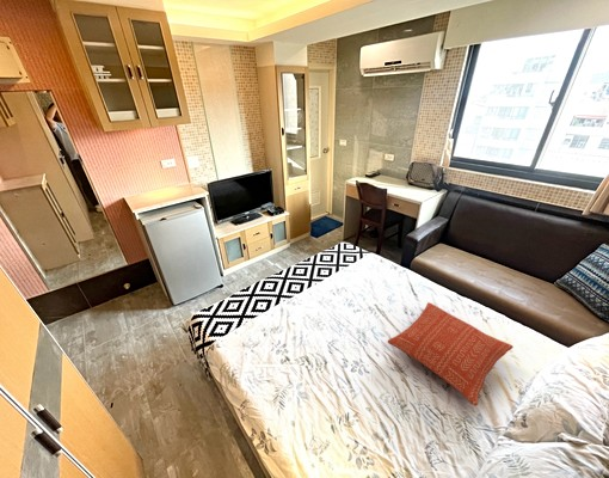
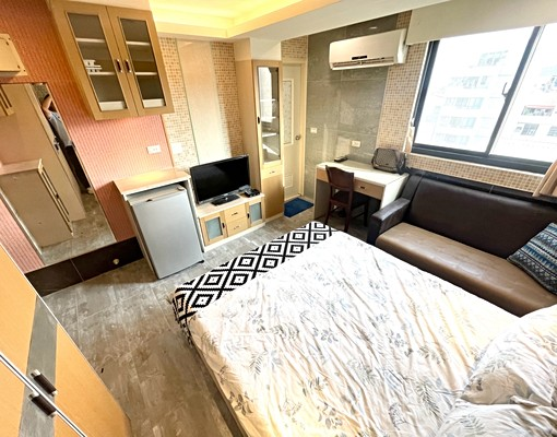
- pillow [387,301,515,407]
